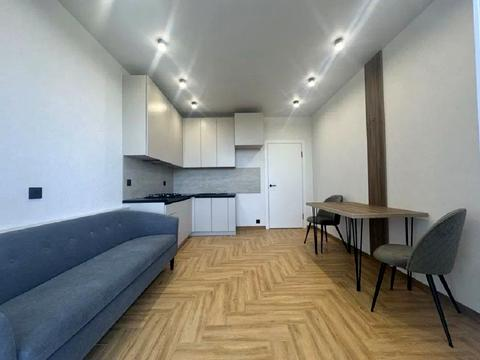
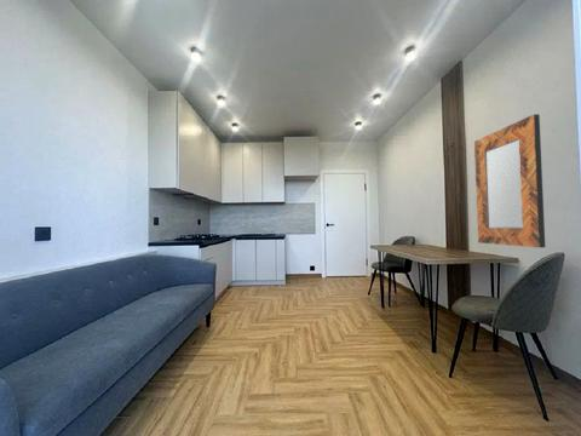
+ home mirror [473,113,546,248]
